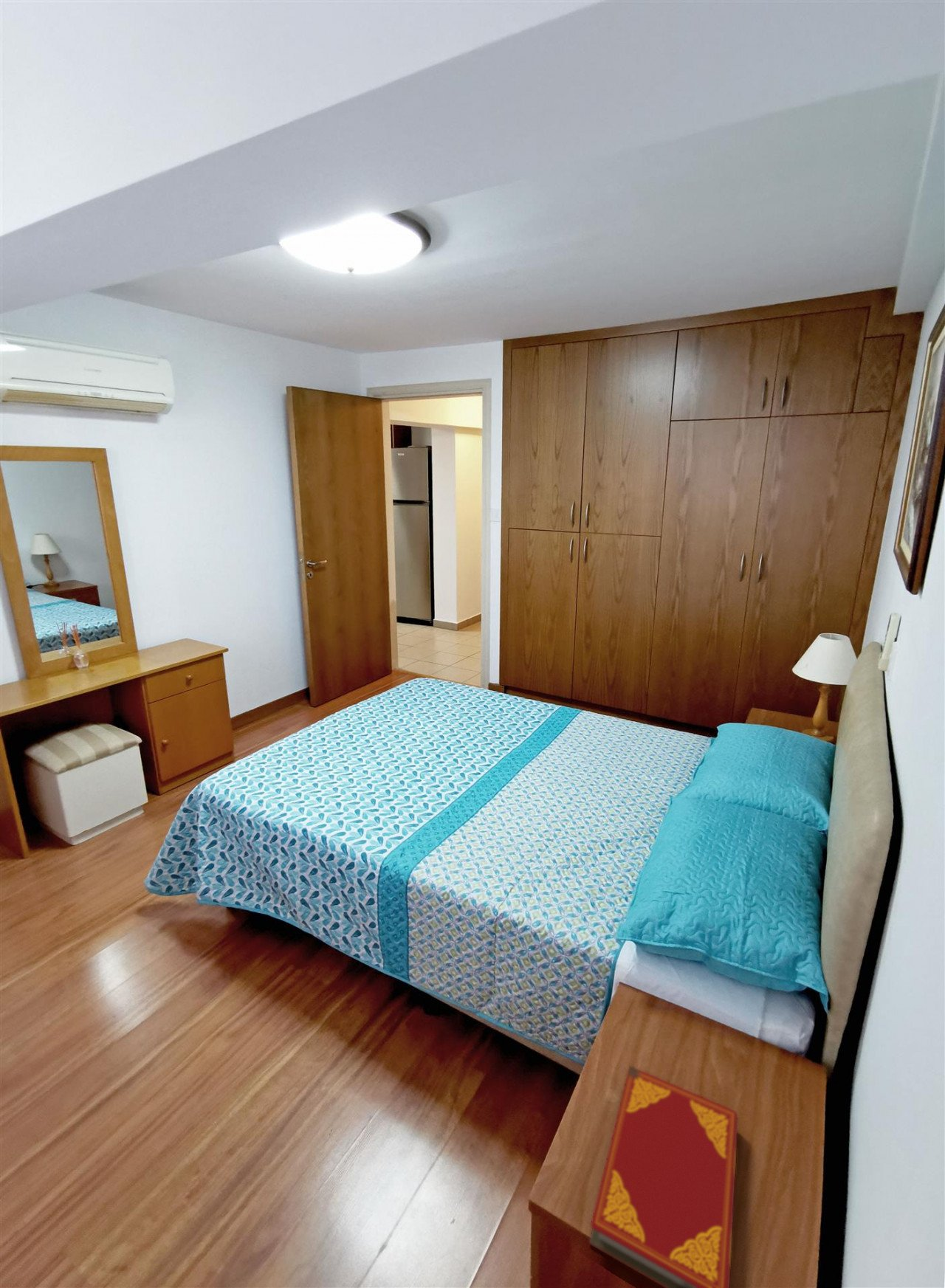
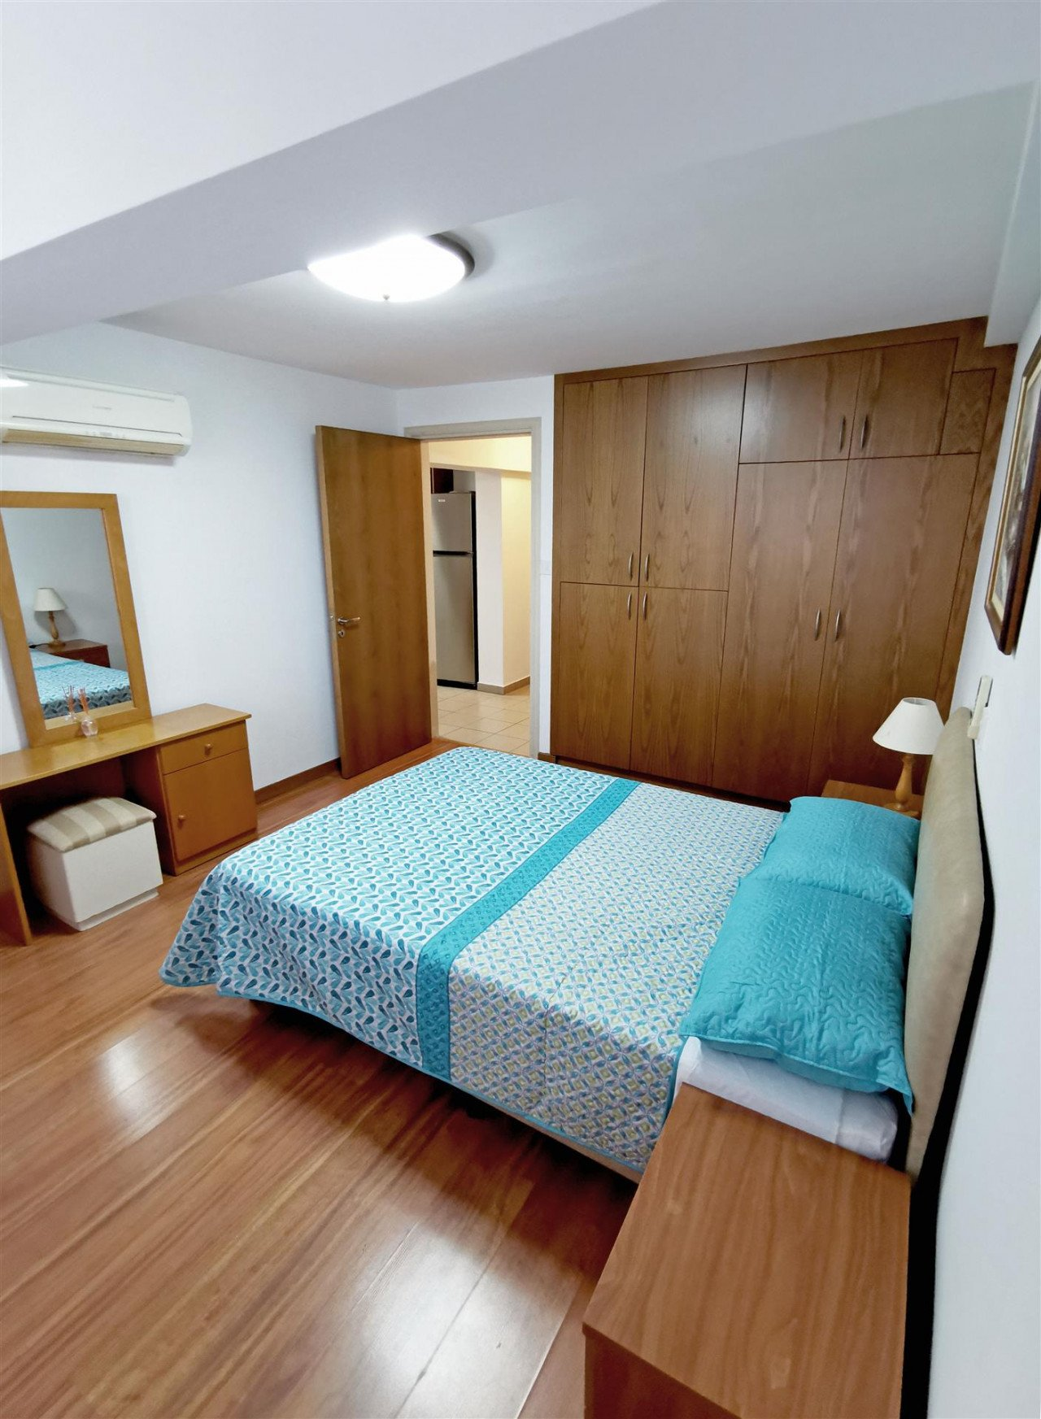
- hardback book [588,1065,738,1288]
